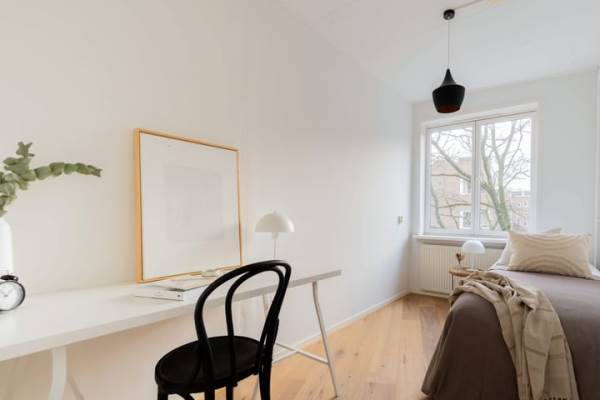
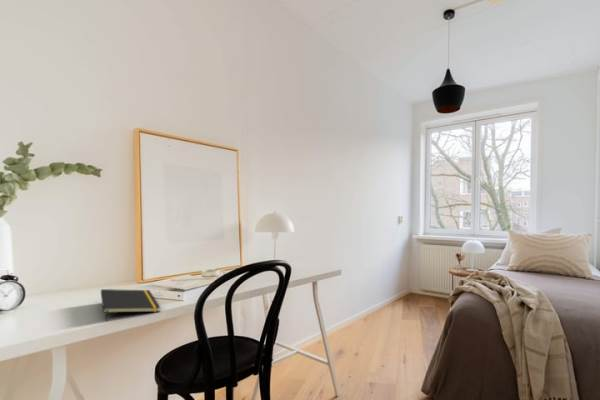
+ notepad [100,288,162,322]
